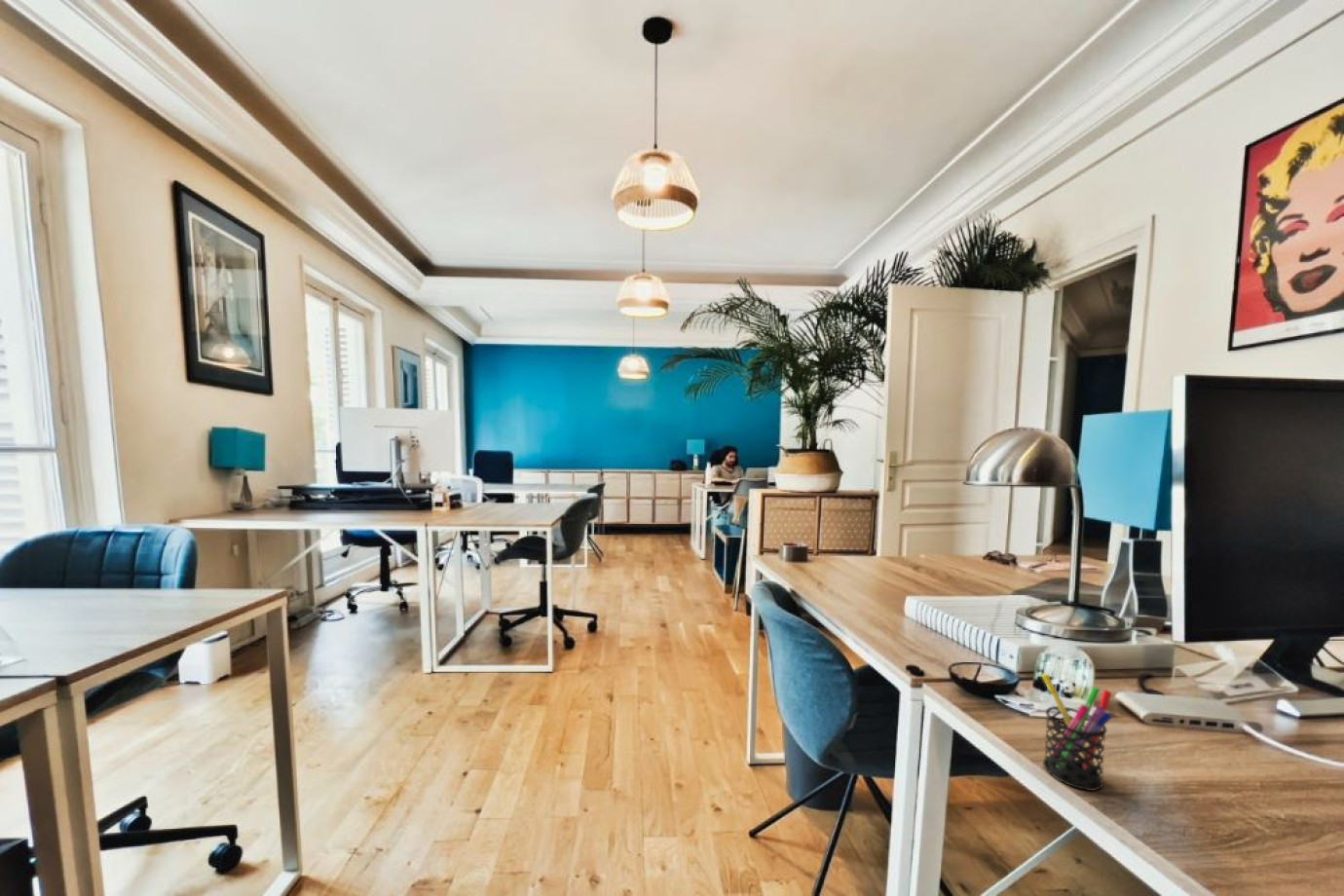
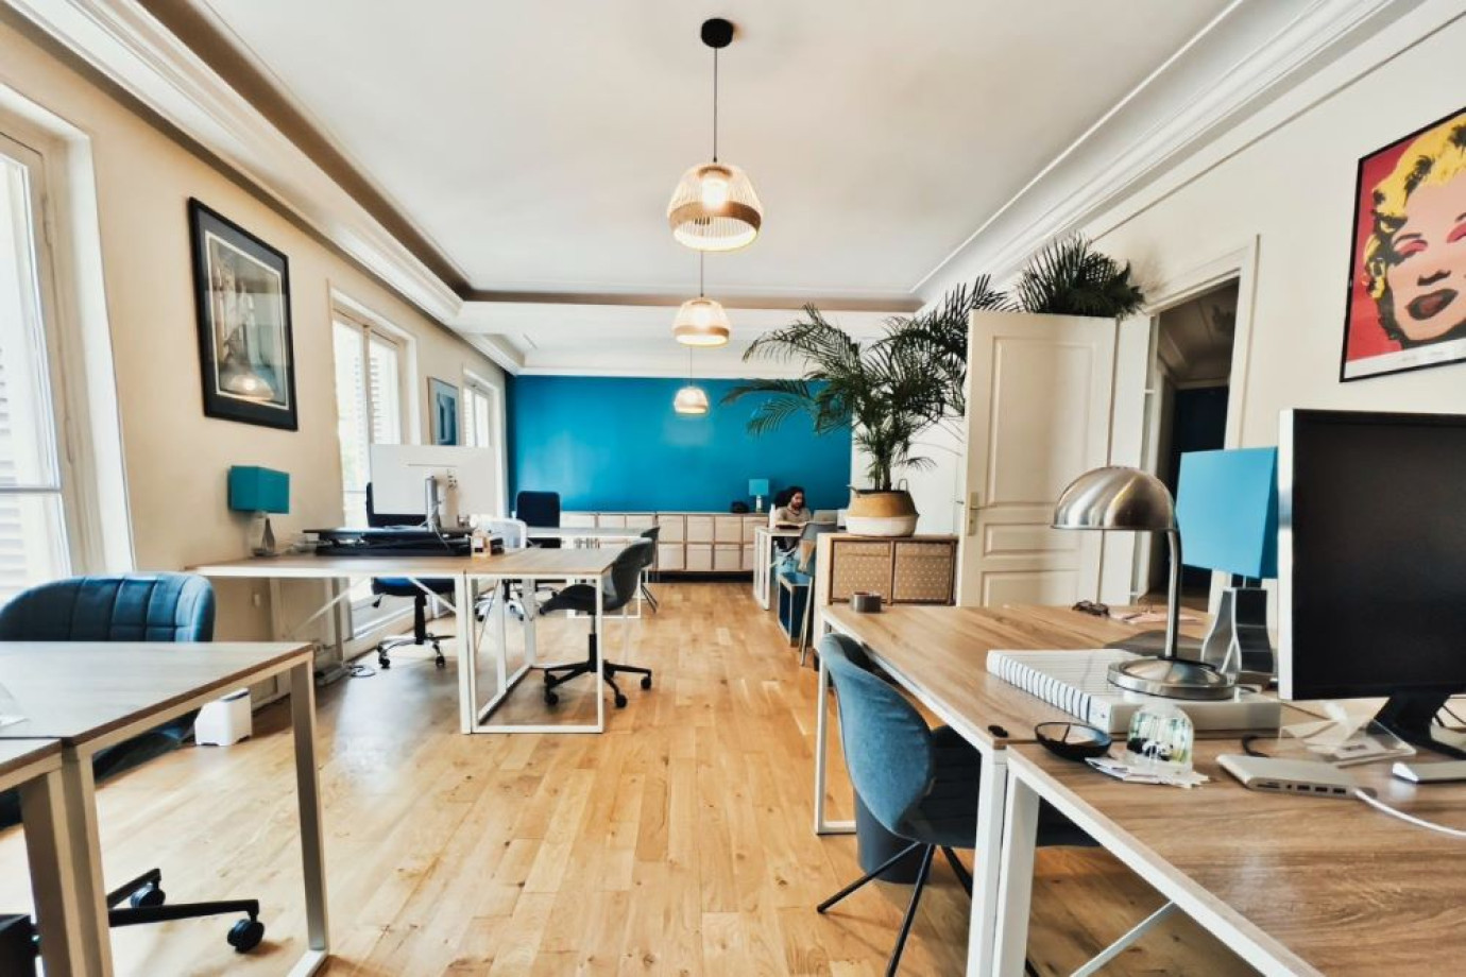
- pen holder [1040,673,1113,792]
